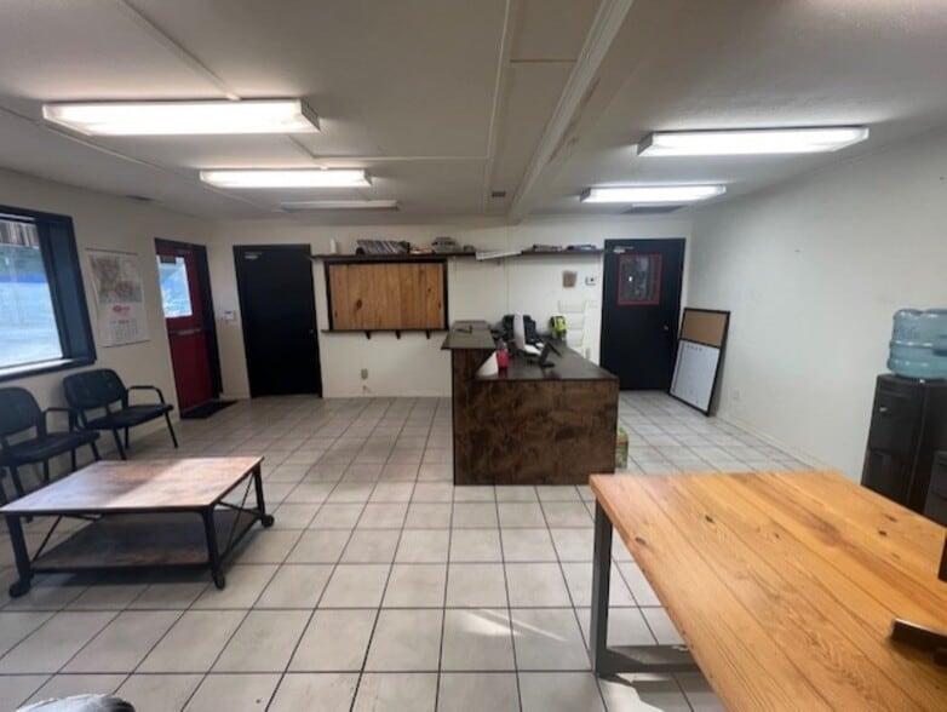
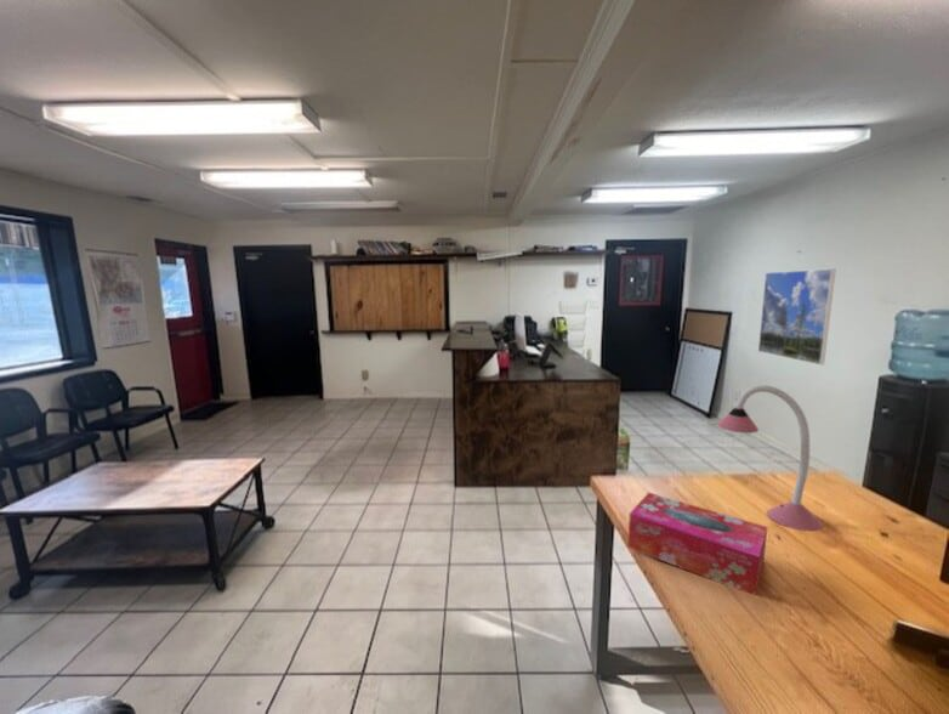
+ tissue box [626,492,768,596]
+ desk lamp [716,384,824,532]
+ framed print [757,267,837,365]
